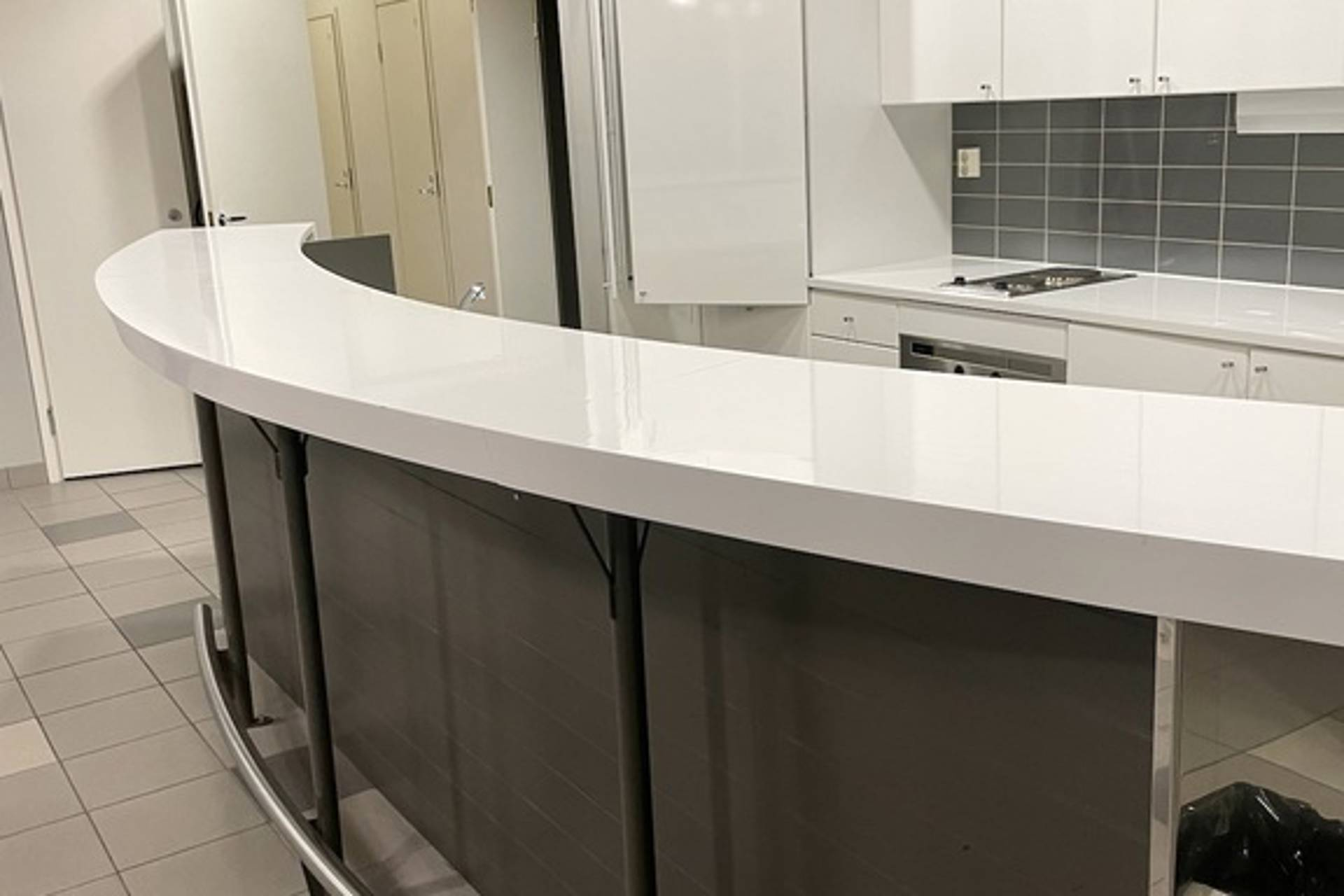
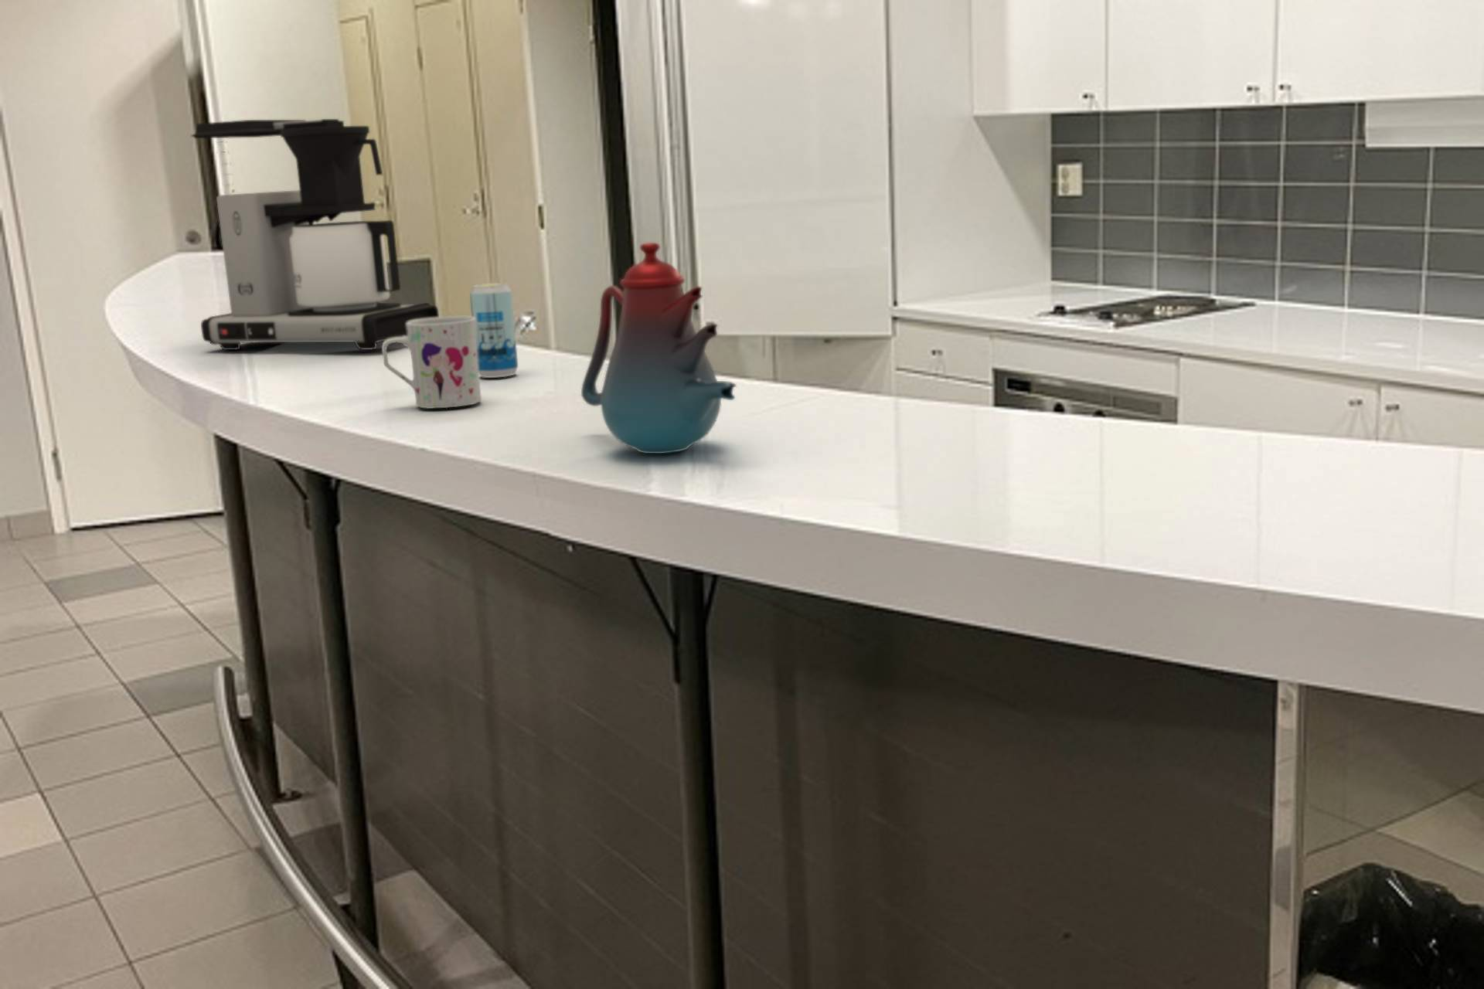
+ beverage can [469,281,519,379]
+ teakettle [581,242,738,455]
+ mug [381,316,483,410]
+ coffee maker [190,118,439,351]
